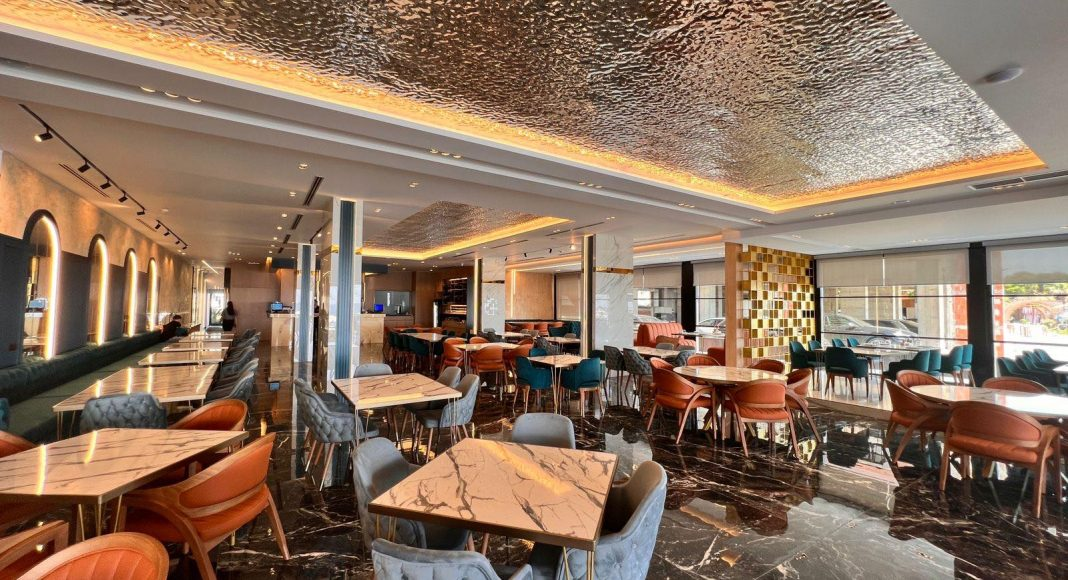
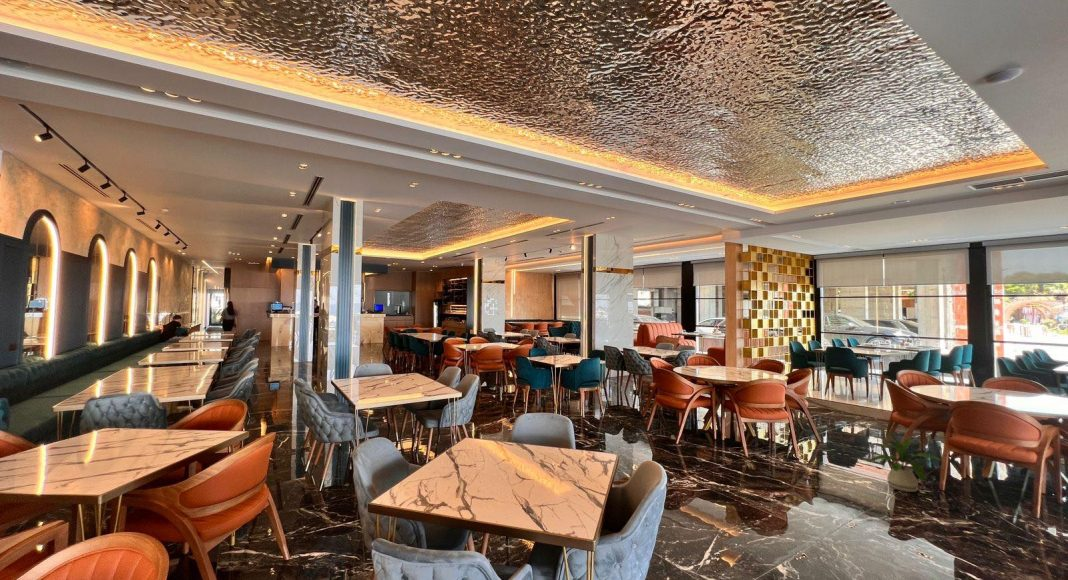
+ house plant [866,427,945,493]
